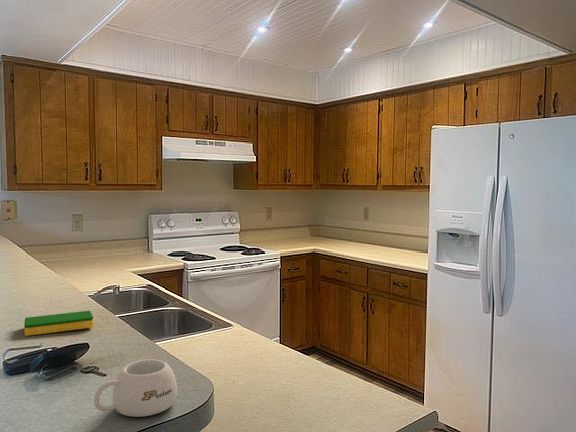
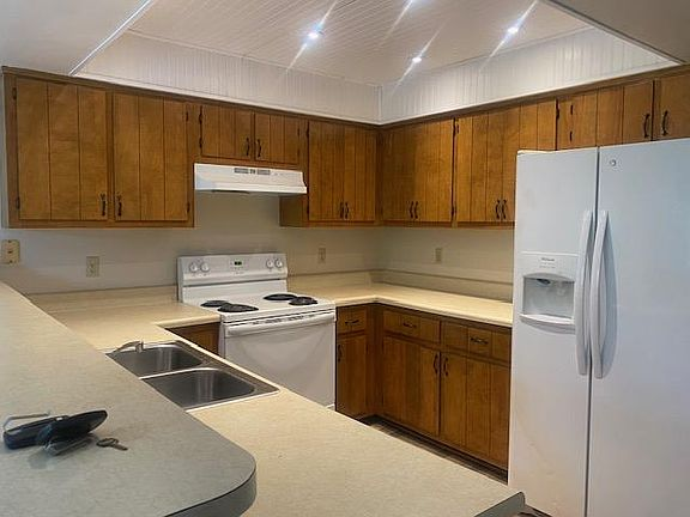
- dish sponge [23,310,94,337]
- mug [93,358,178,418]
